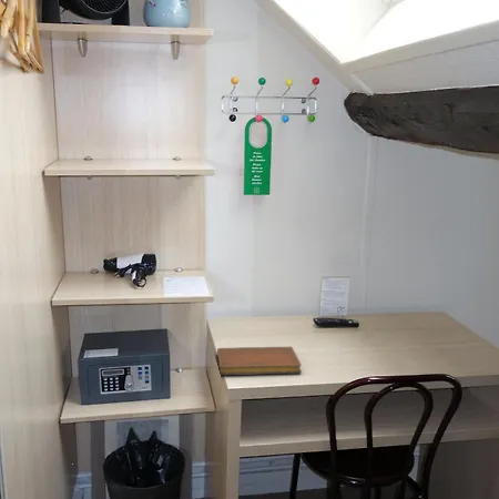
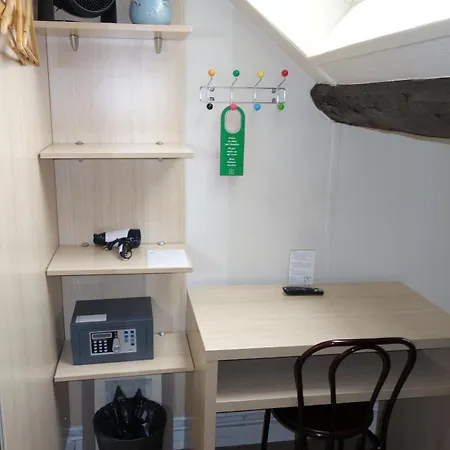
- notebook [216,346,303,376]
